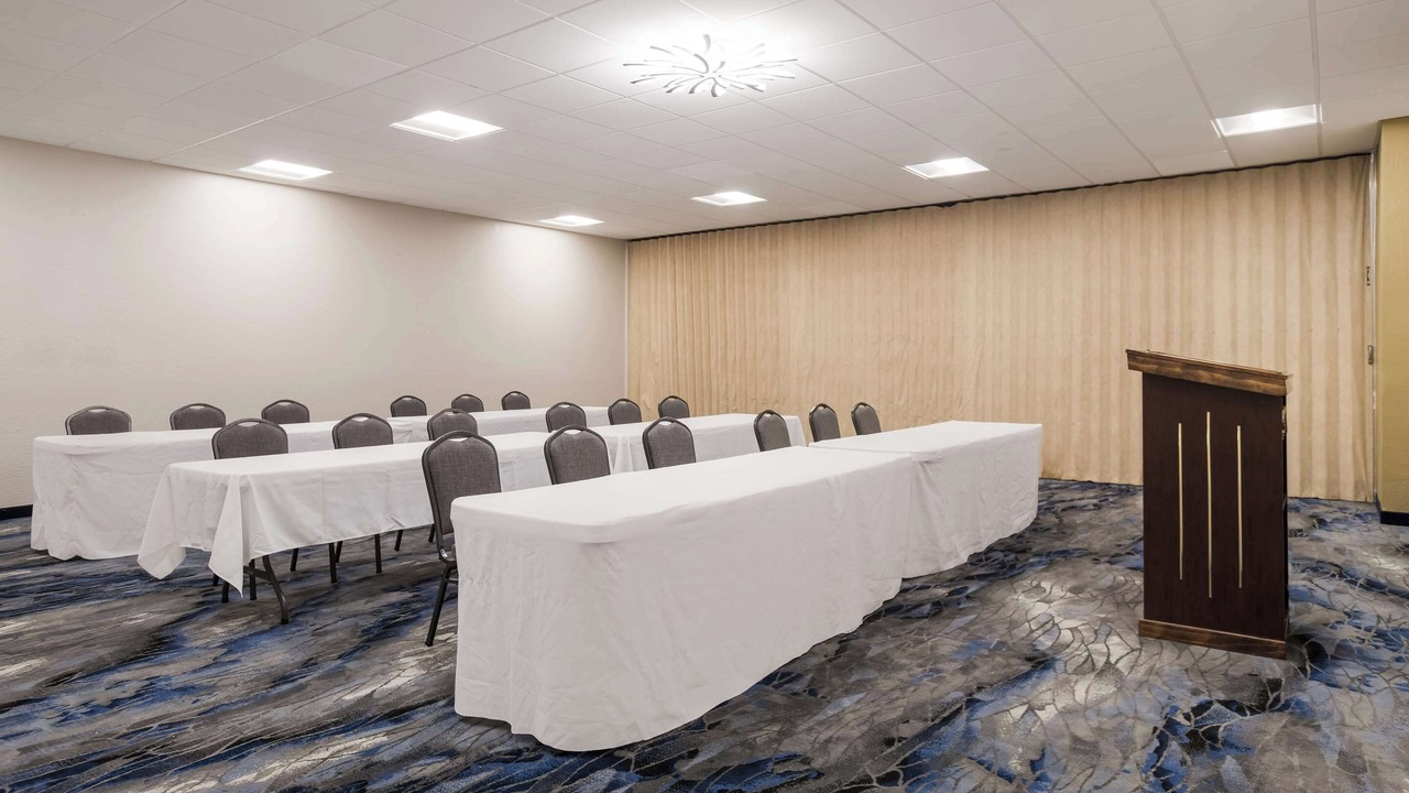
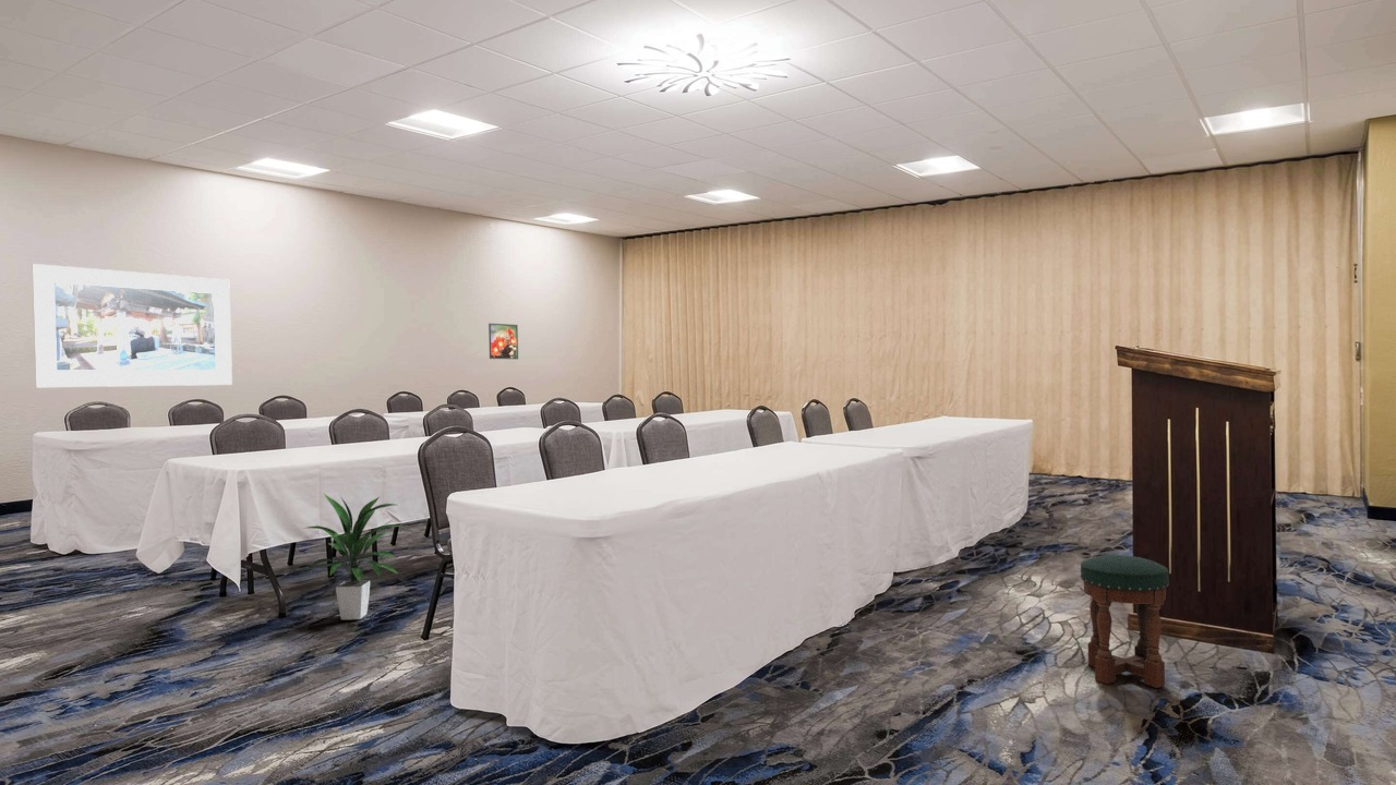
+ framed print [31,263,233,388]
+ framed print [488,323,519,360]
+ stool [1080,554,1170,689]
+ indoor plant [302,493,401,621]
